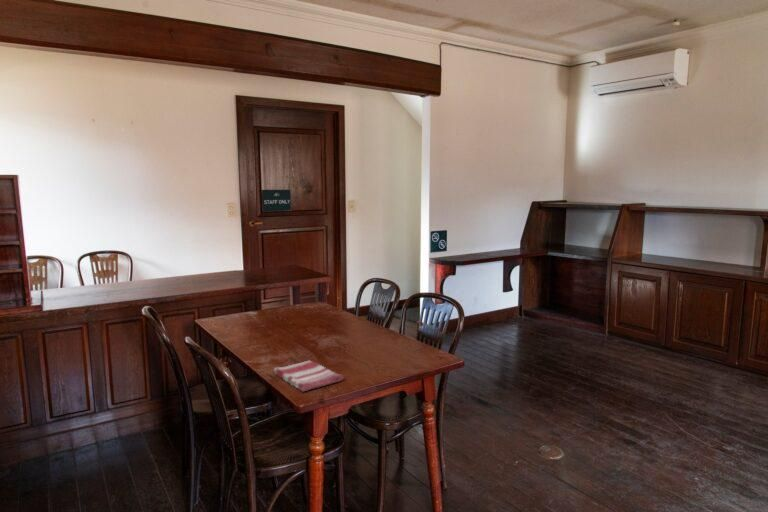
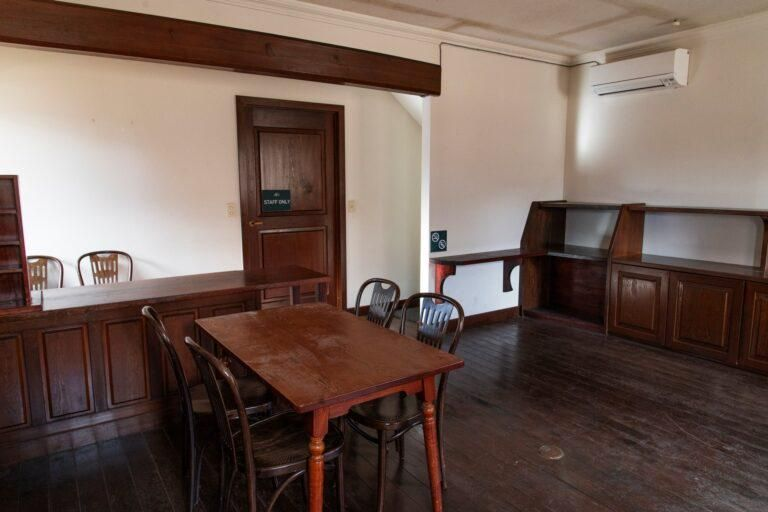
- dish towel [272,359,345,393]
